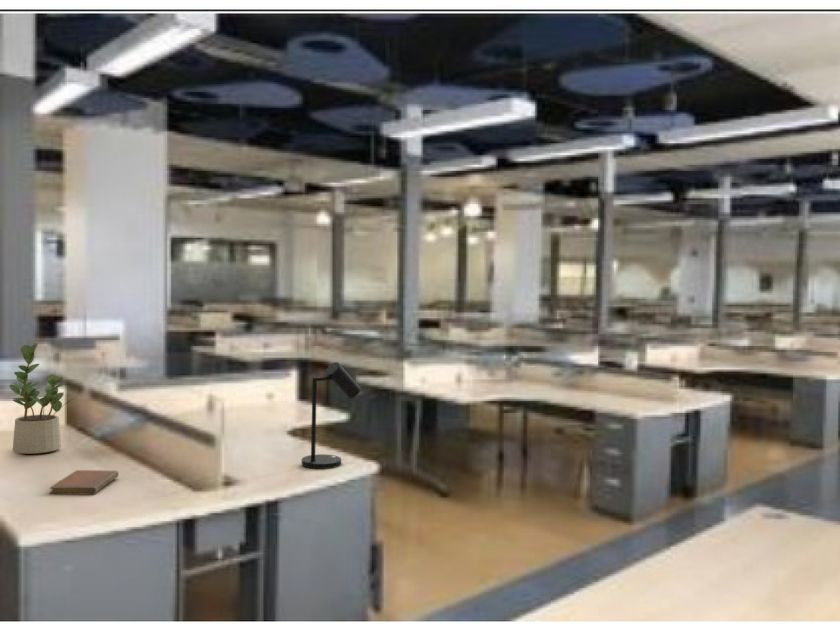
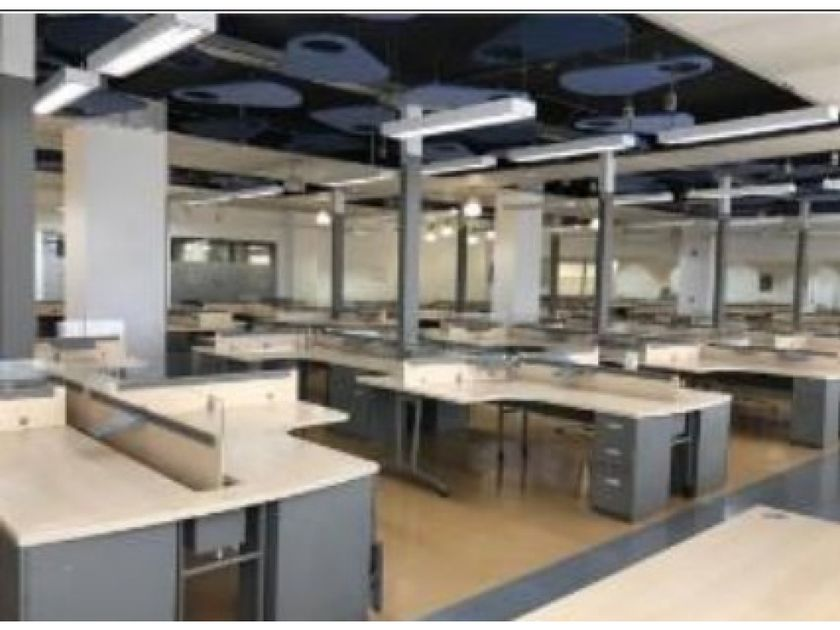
- notebook [48,469,120,496]
- potted plant [9,342,76,455]
- desk lamp [301,361,362,470]
